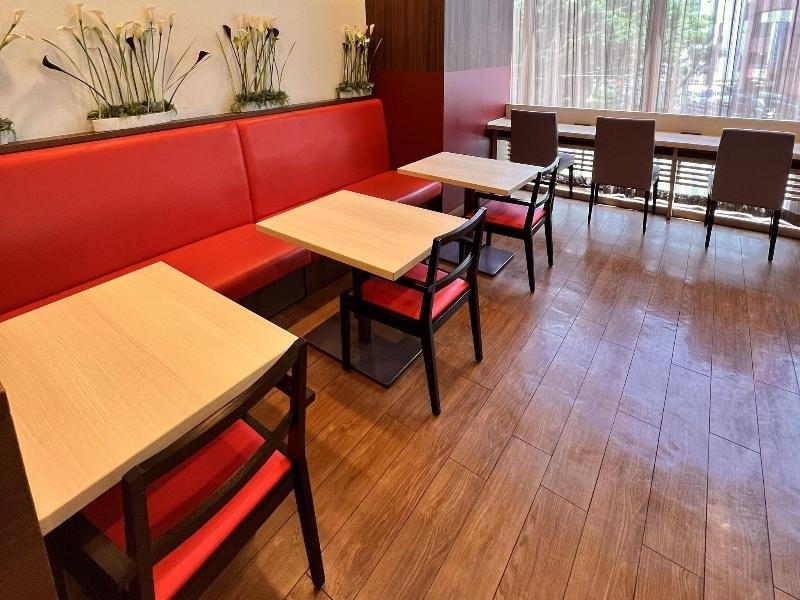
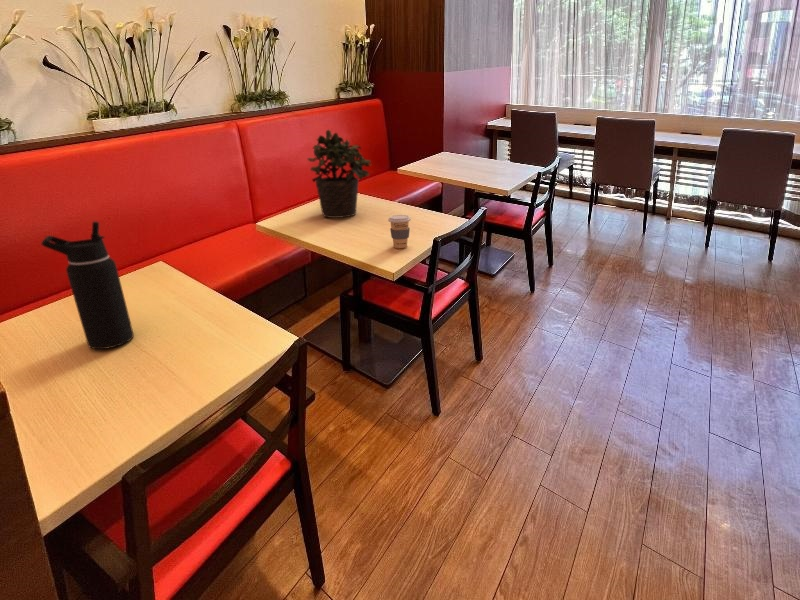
+ water bottle [40,220,135,350]
+ potted plant [306,129,372,219]
+ coffee cup [387,214,412,249]
